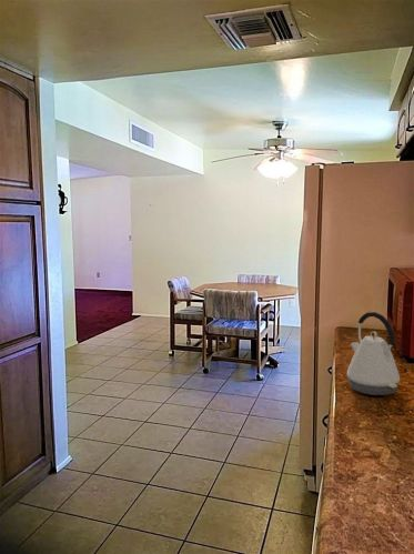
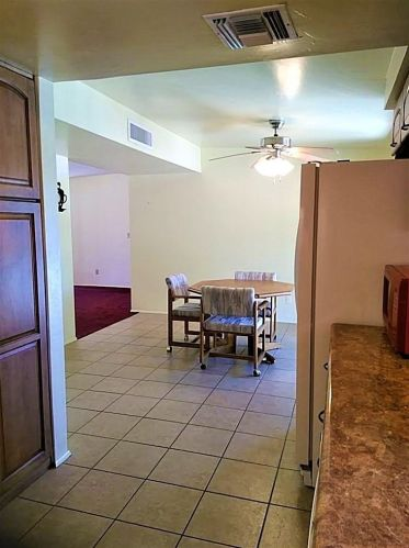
- kettle [346,311,401,396]
